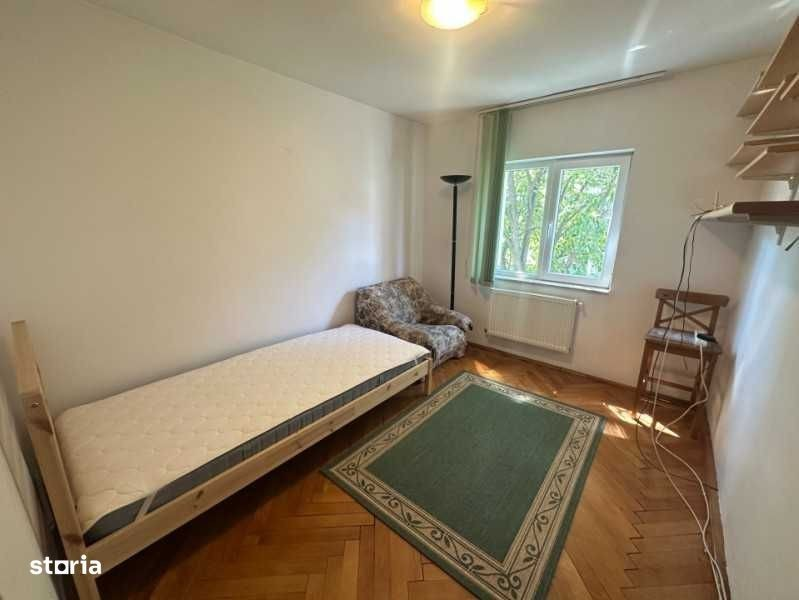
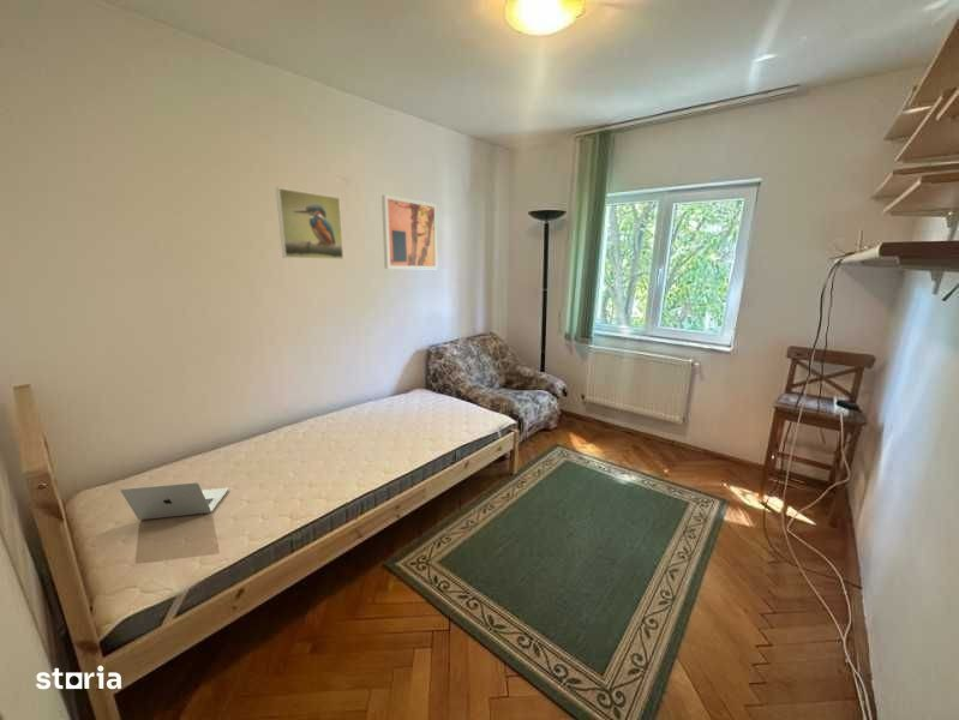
+ wall art [380,193,438,270]
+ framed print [275,187,344,260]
+ laptop [119,481,229,521]
